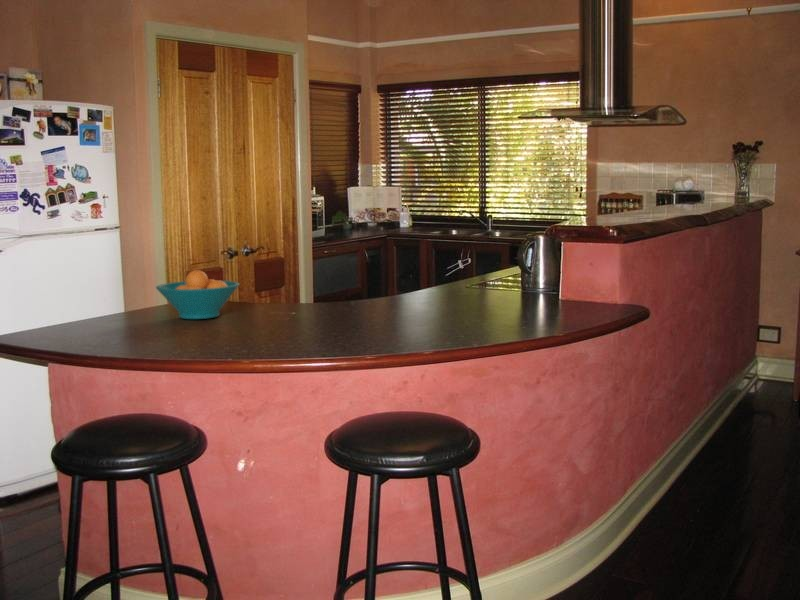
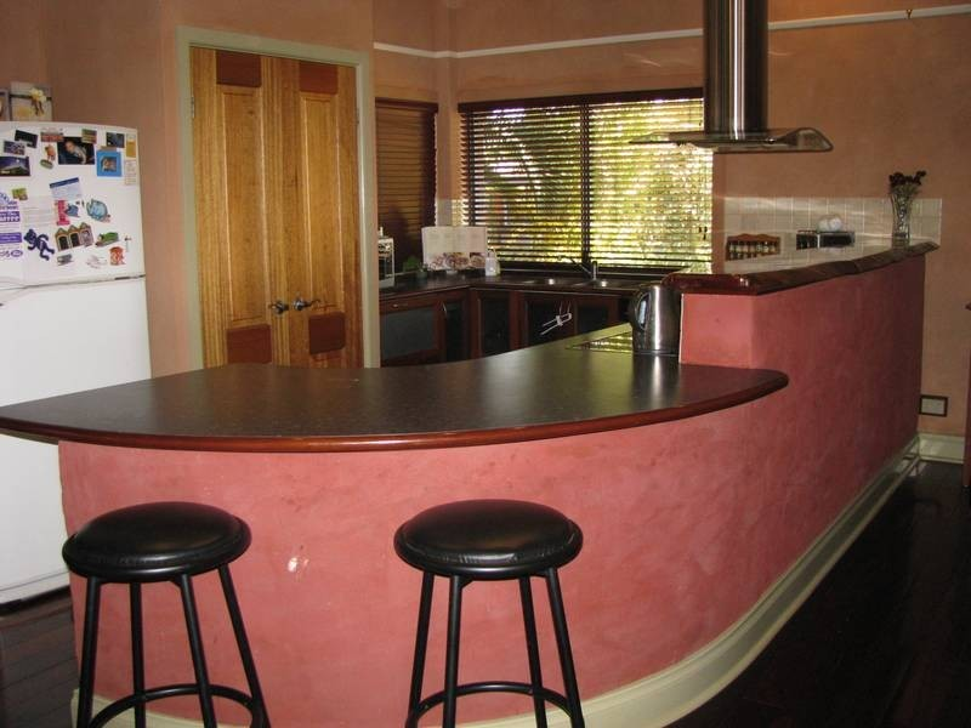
- fruit bowl [155,269,240,320]
